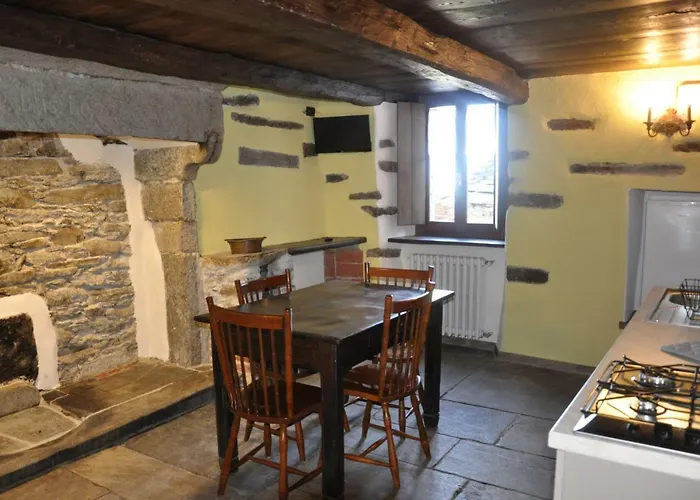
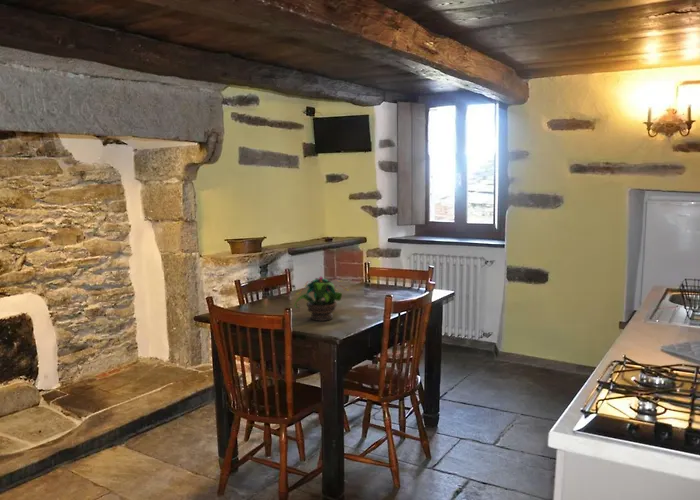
+ potted flower [294,276,350,322]
